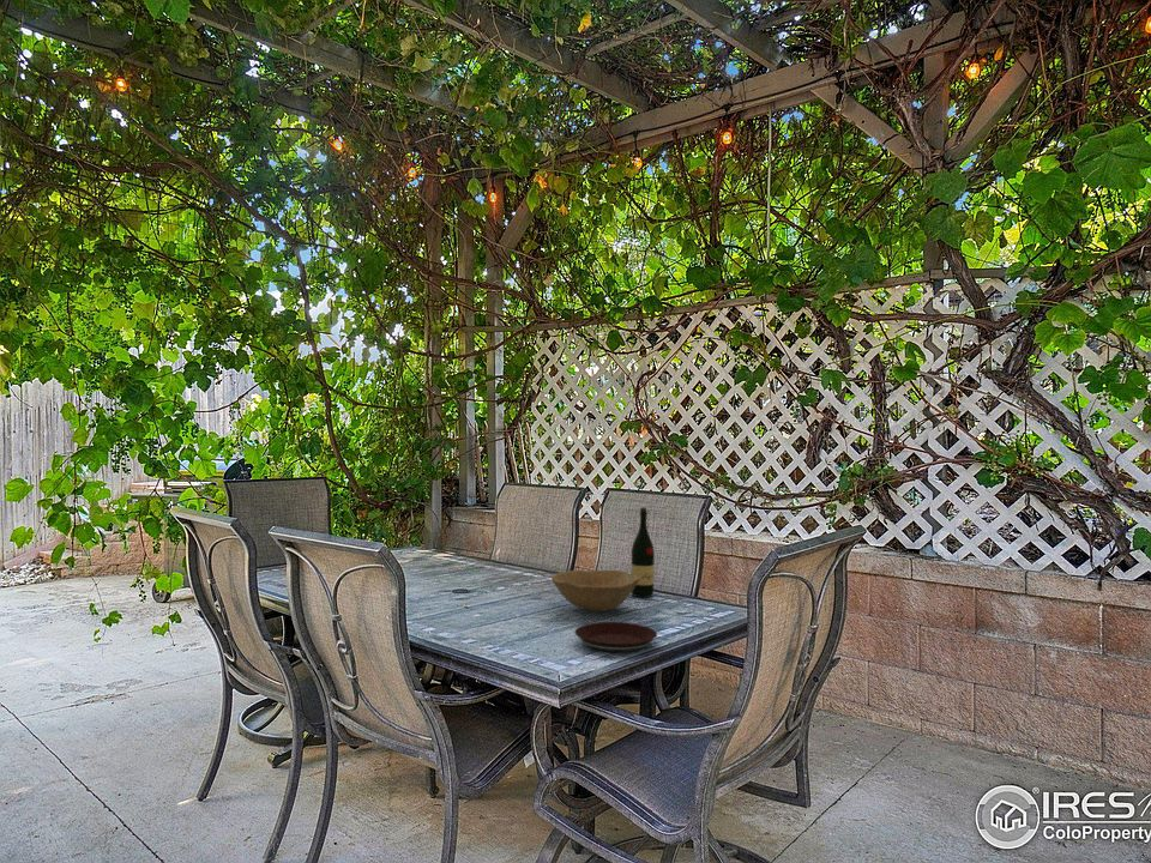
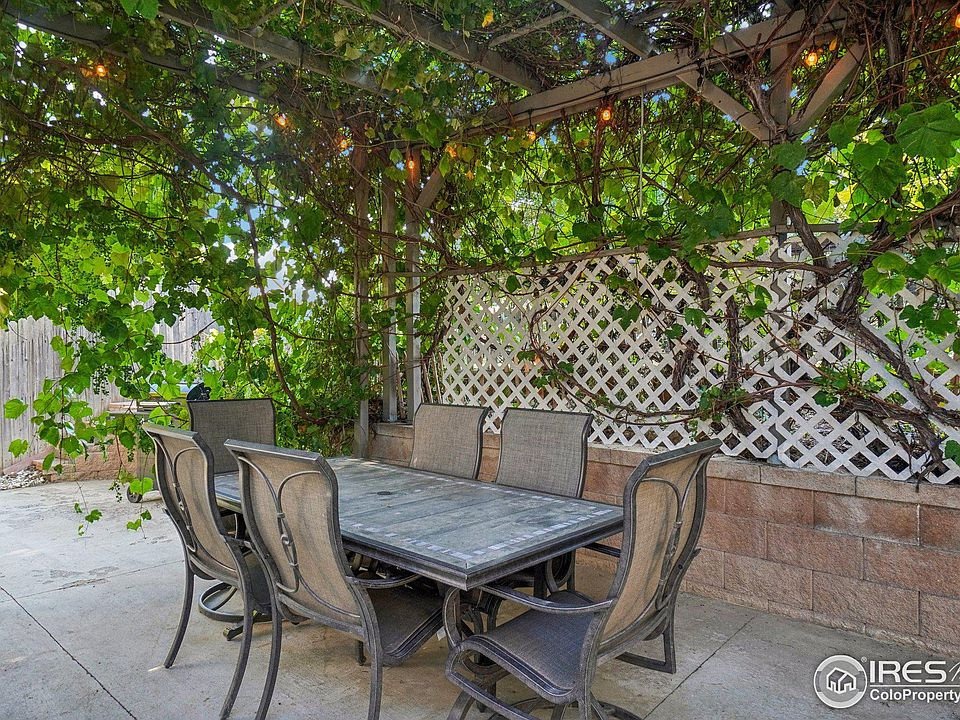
- wine bottle [629,506,656,598]
- plate [573,621,658,653]
- bowl [550,569,639,612]
